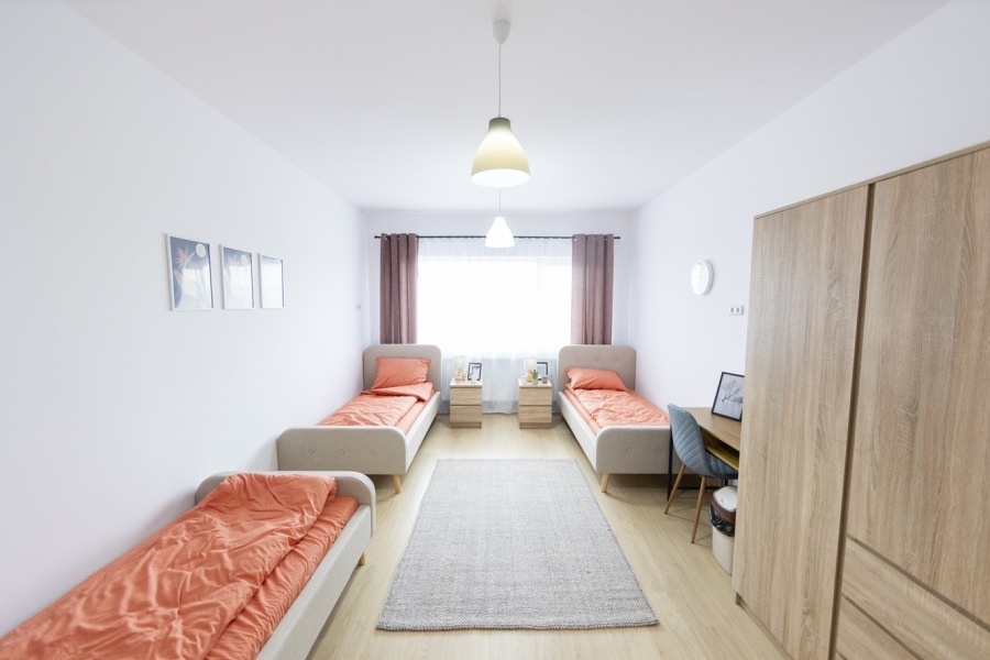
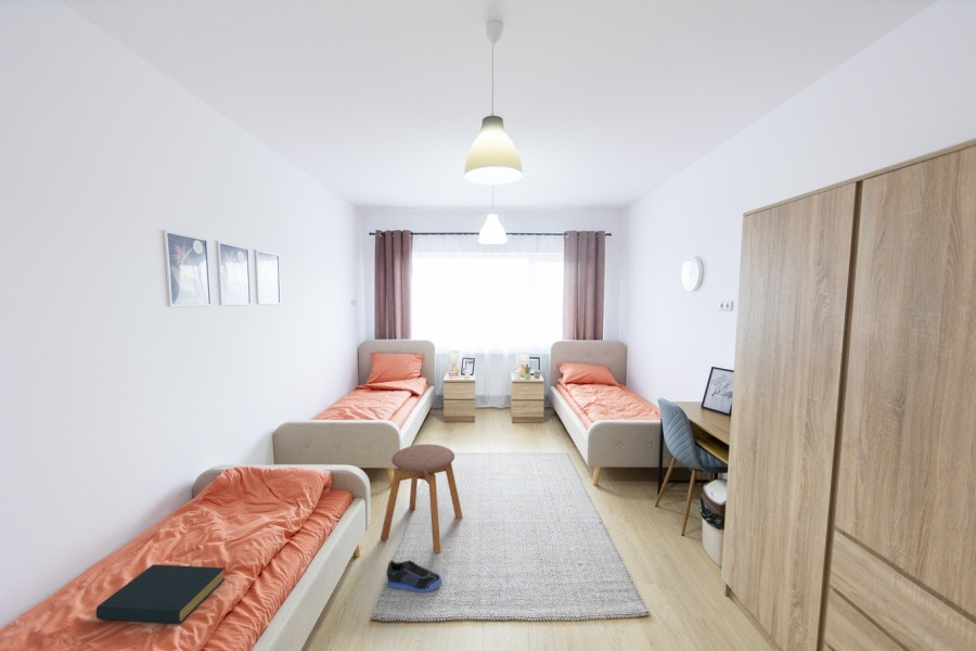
+ stool [380,443,464,554]
+ hardback book [95,563,227,625]
+ sneaker [385,559,442,592]
